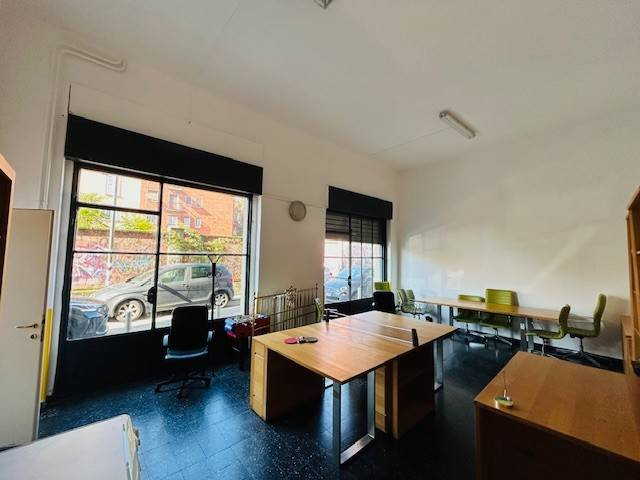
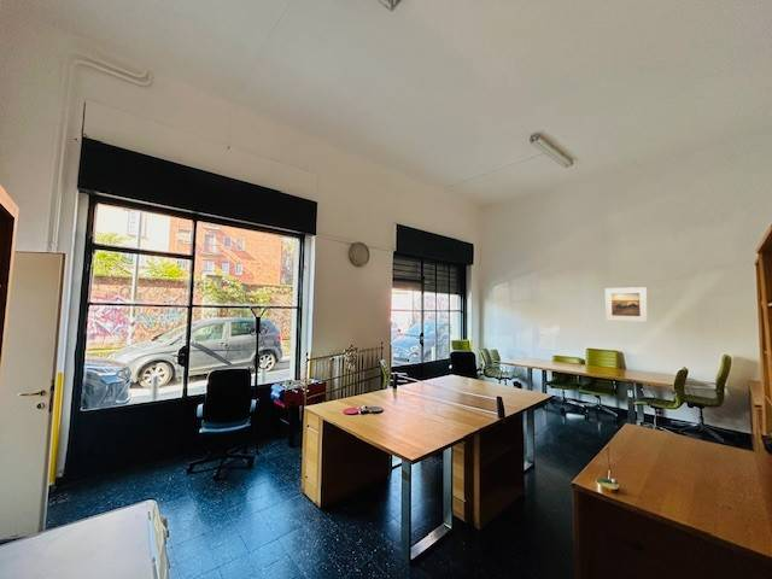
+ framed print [604,286,649,323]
